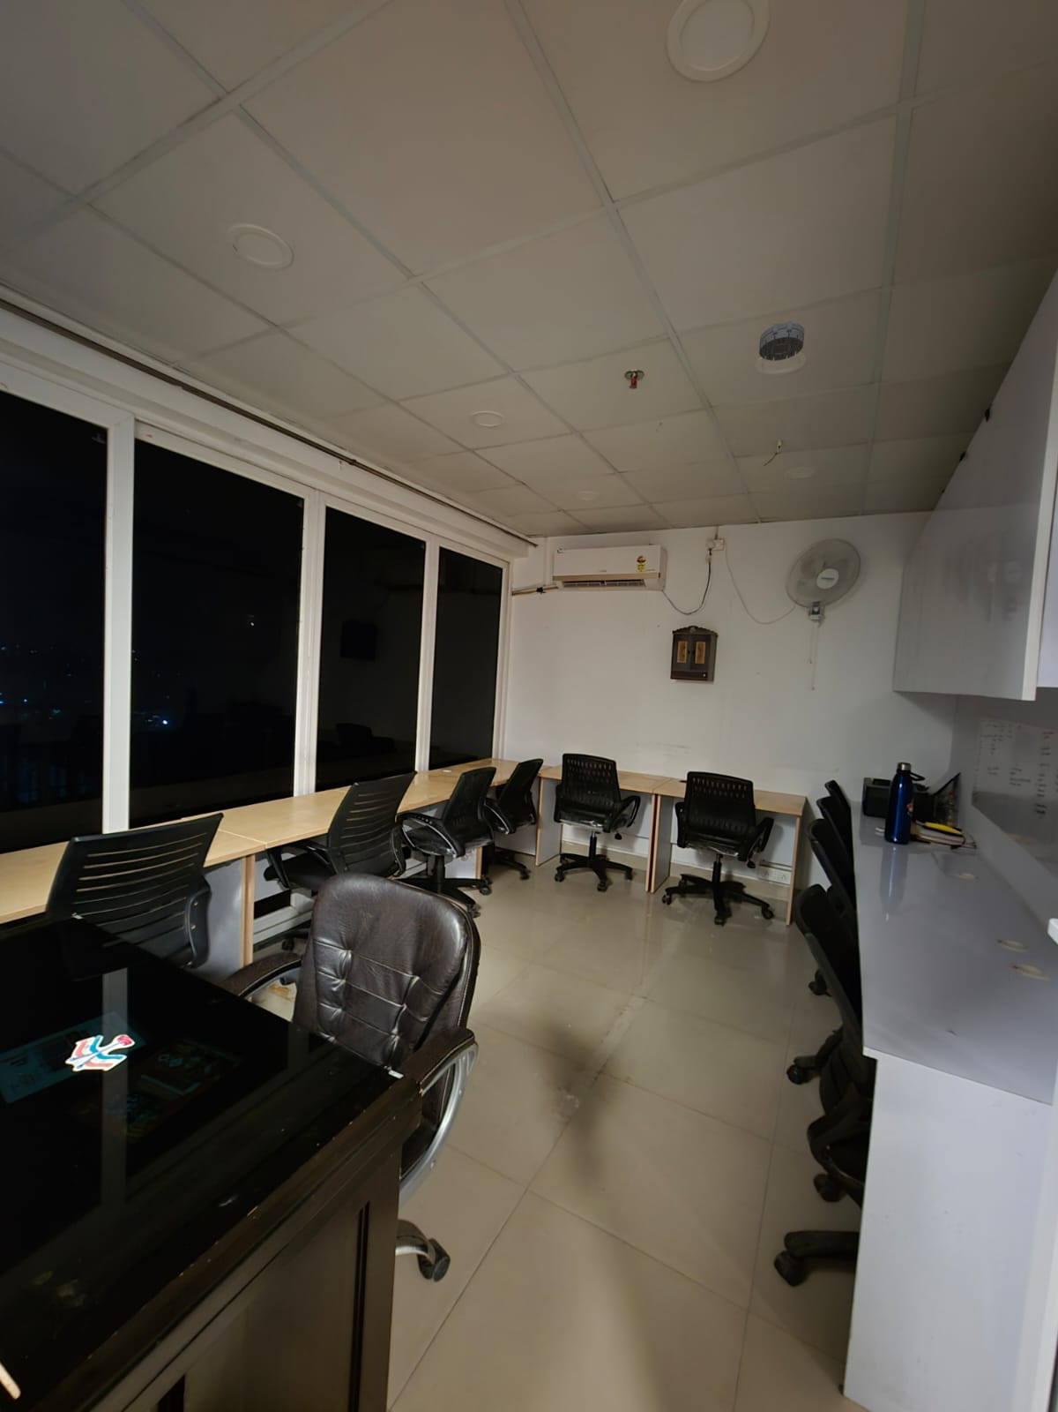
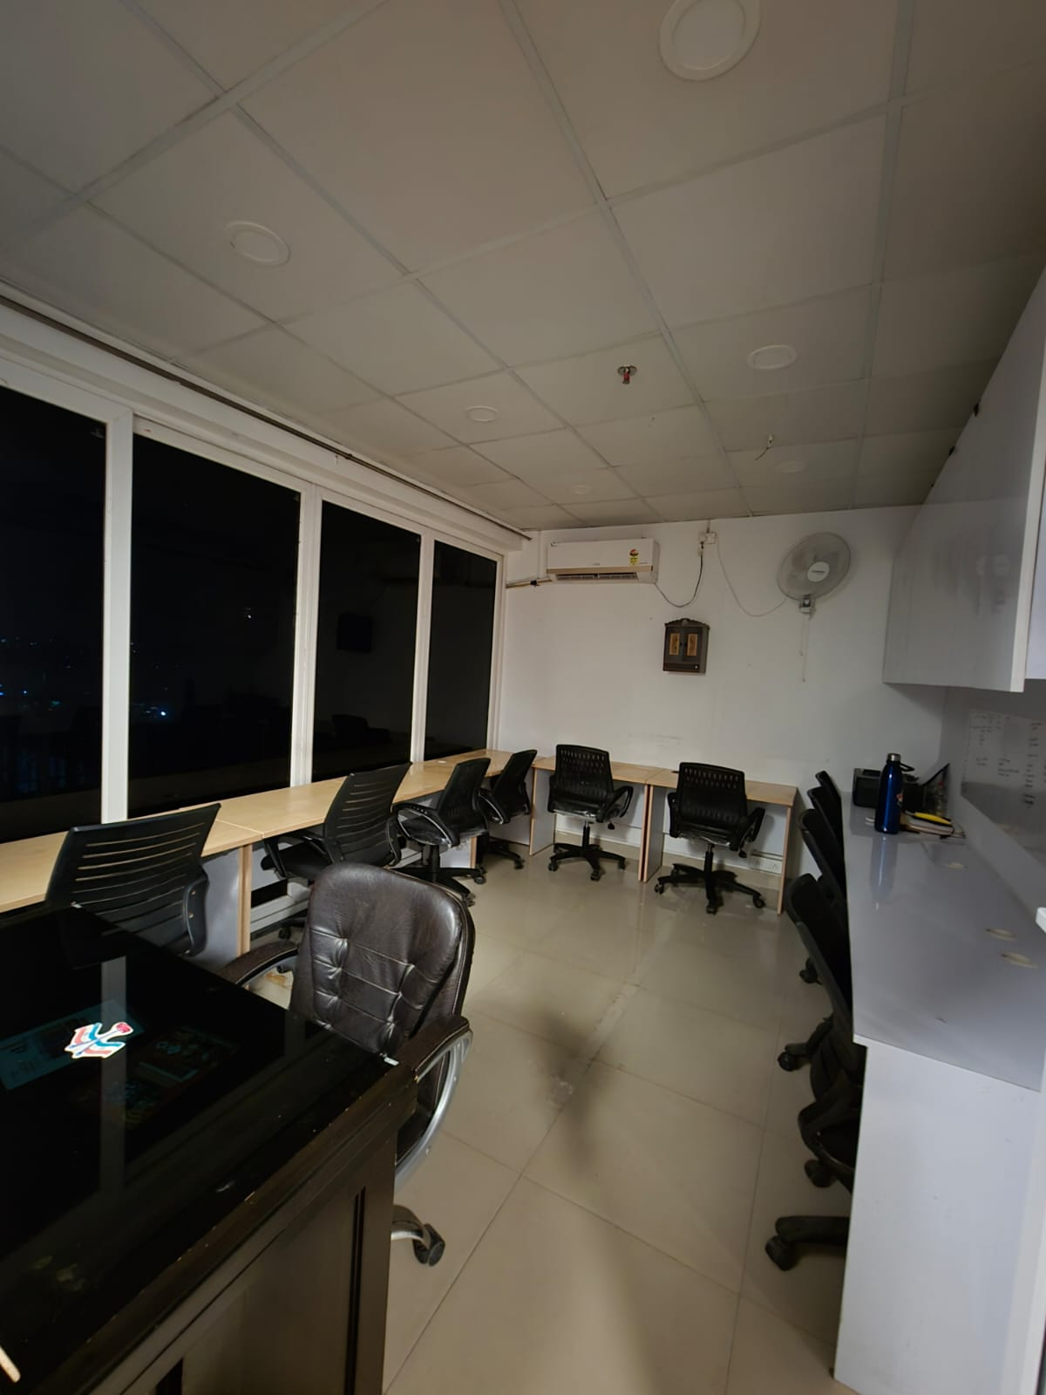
- smoke detector [758,320,805,361]
